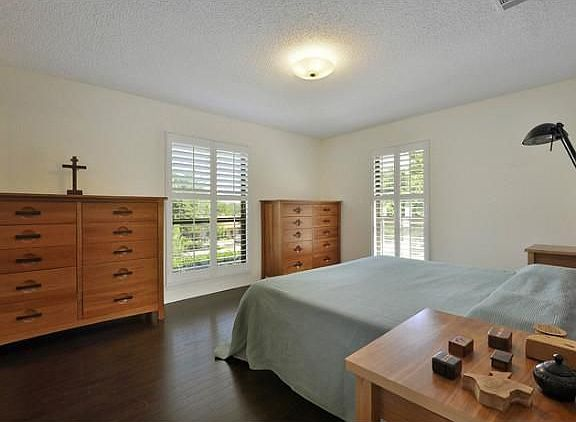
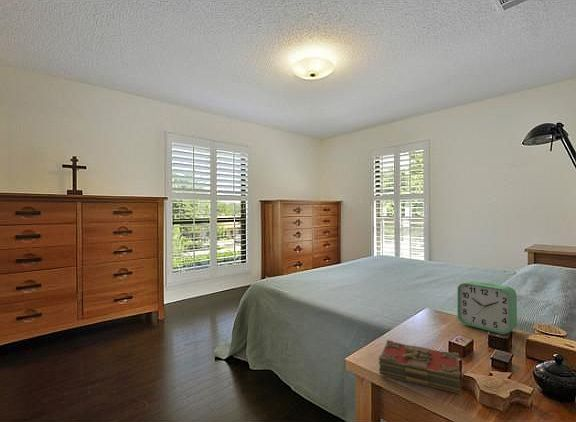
+ alarm clock [456,280,518,335]
+ book [378,339,461,394]
